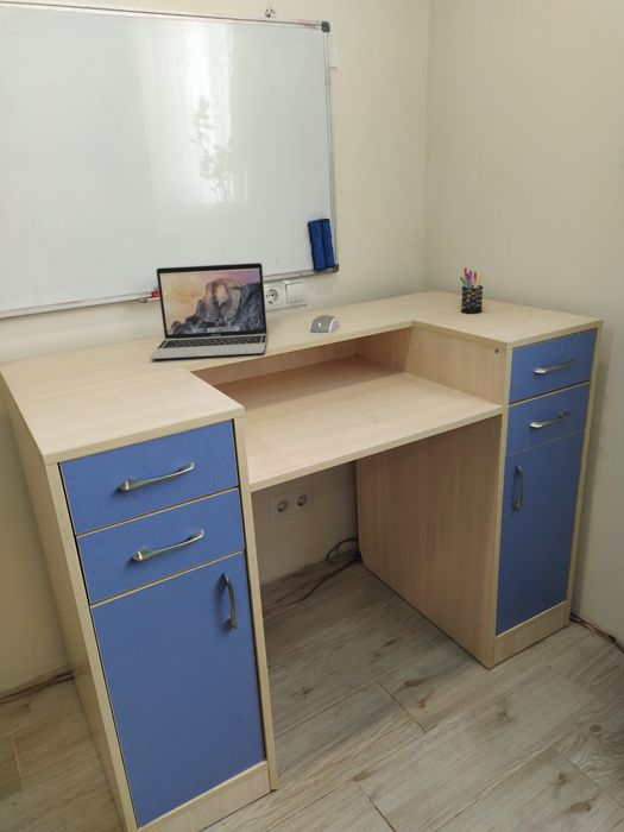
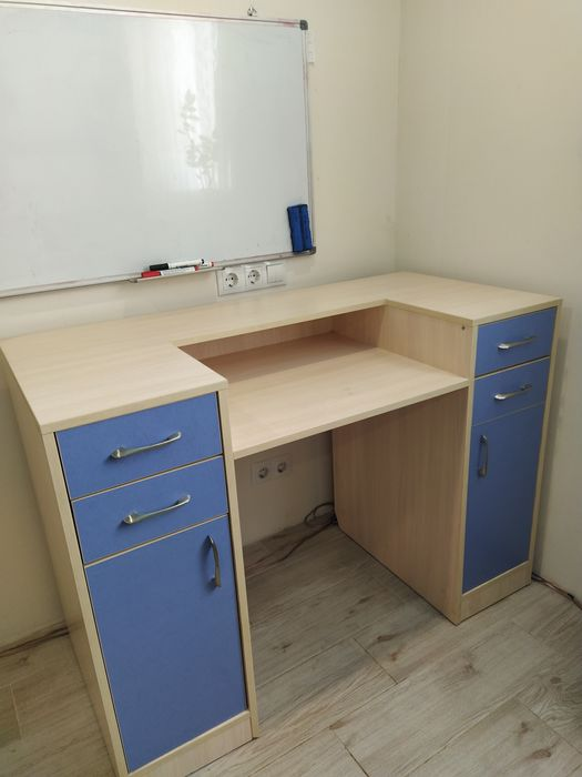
- pen holder [459,266,484,314]
- computer mouse [308,314,340,335]
- laptop [149,261,269,360]
